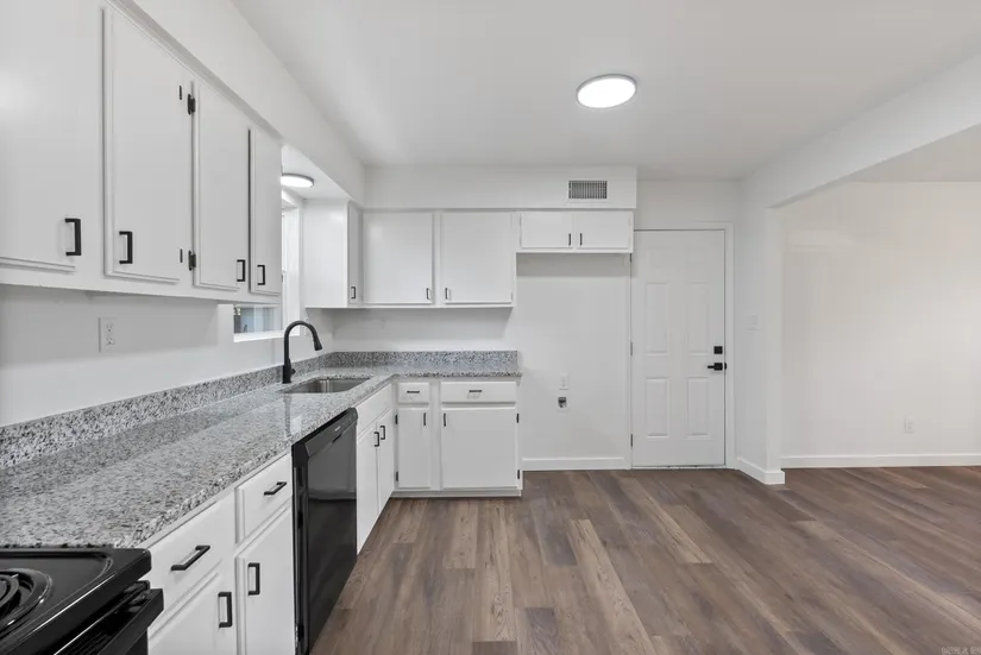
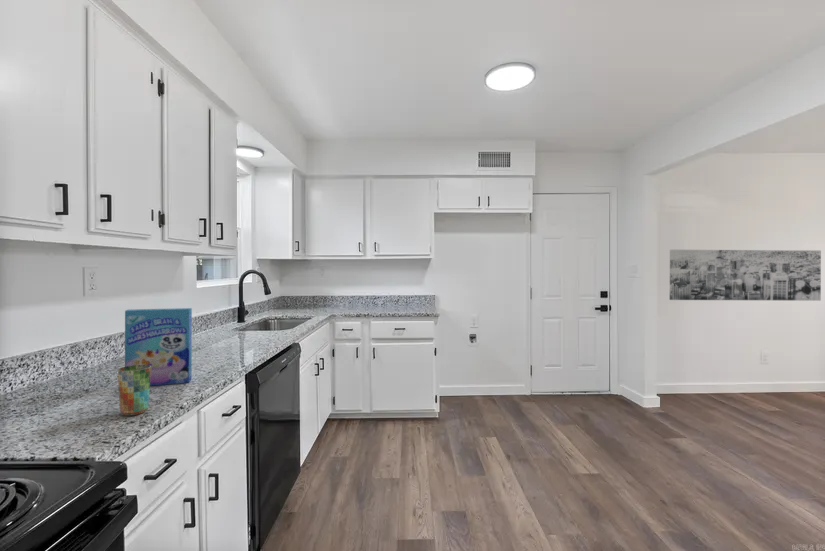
+ cup [117,365,151,417]
+ cereal box [124,307,193,387]
+ wall art [669,249,822,302]
